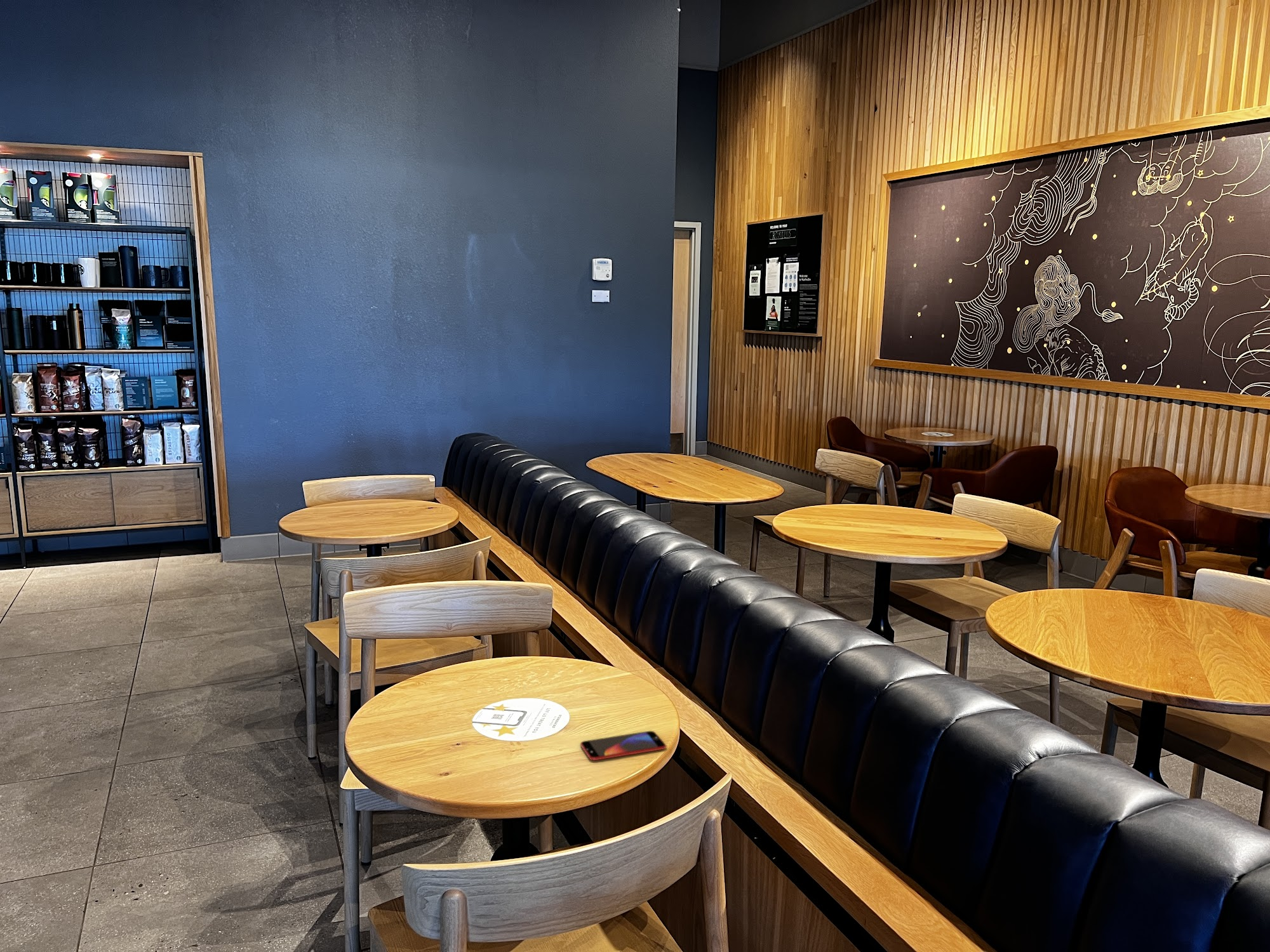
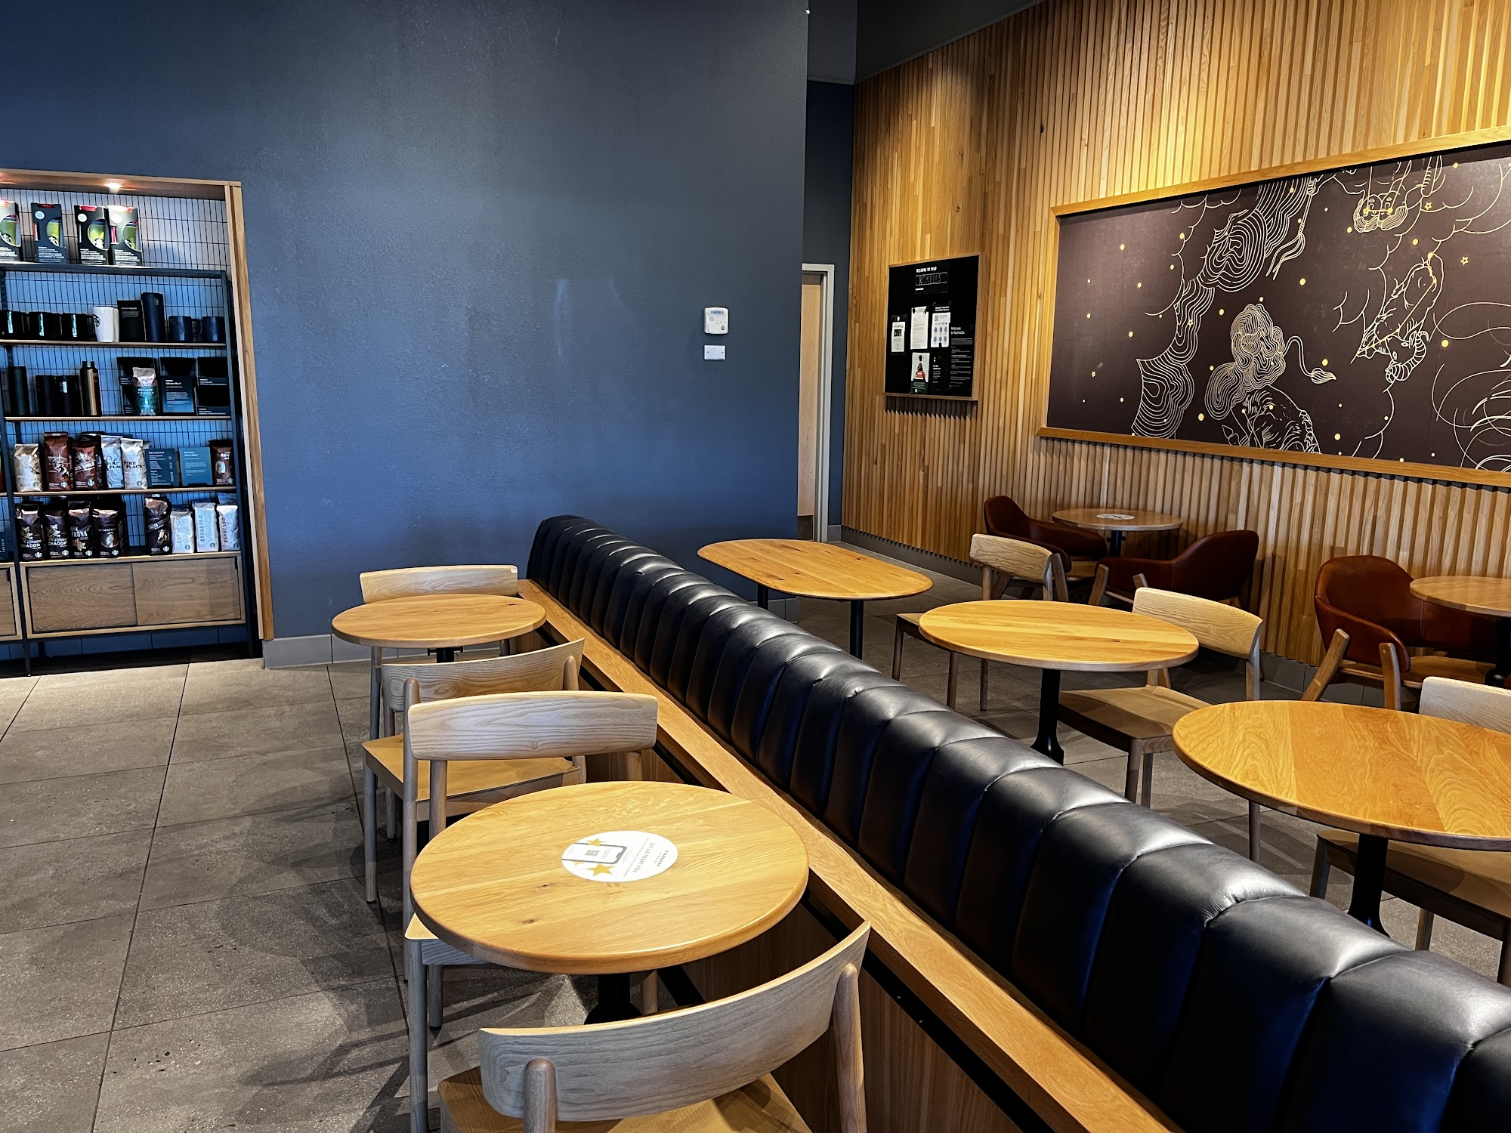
- smartphone [580,731,667,761]
